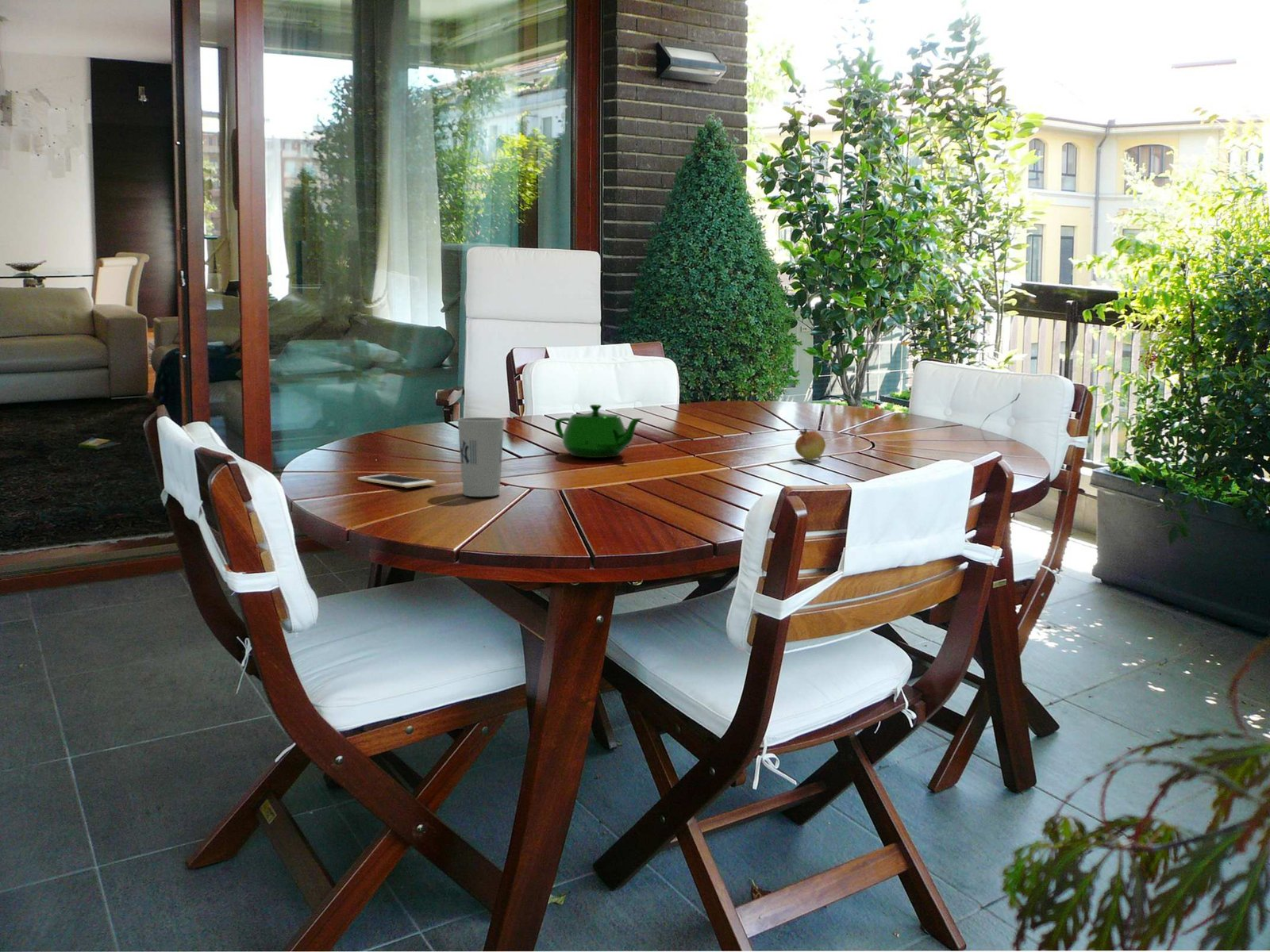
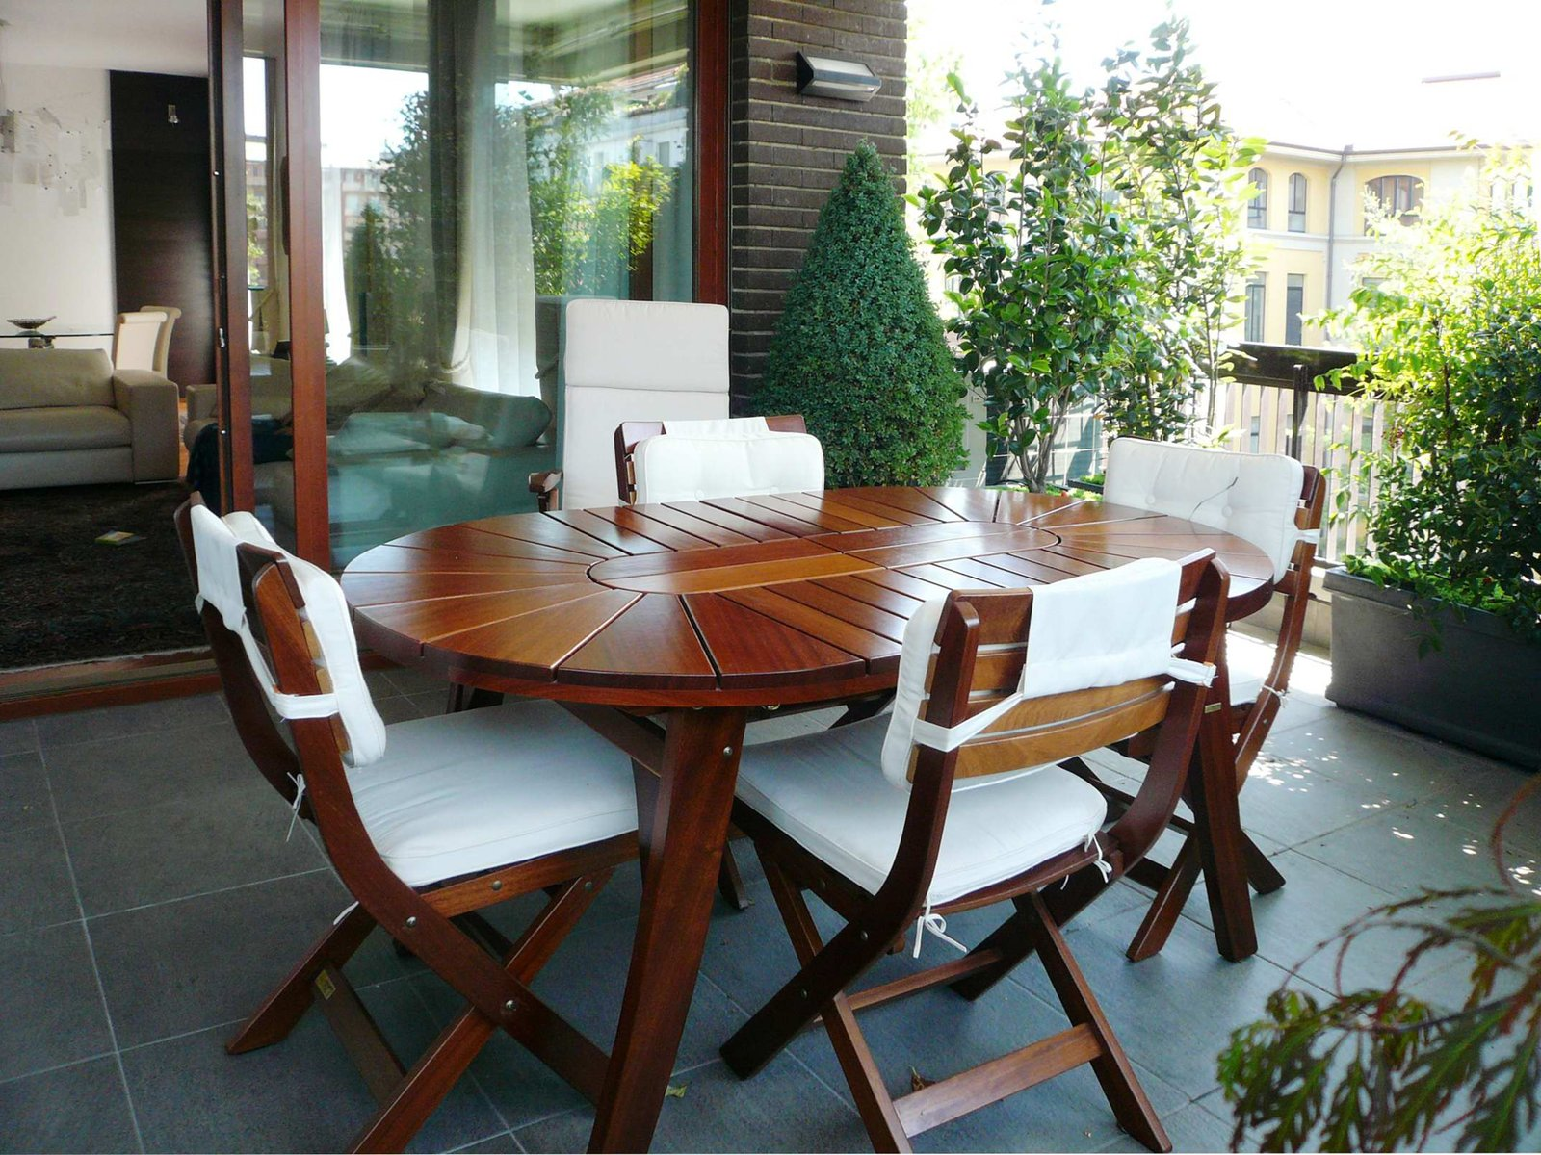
- fruit [794,427,826,461]
- teapot [554,404,644,459]
- cup [456,417,505,497]
- cell phone [357,474,437,489]
